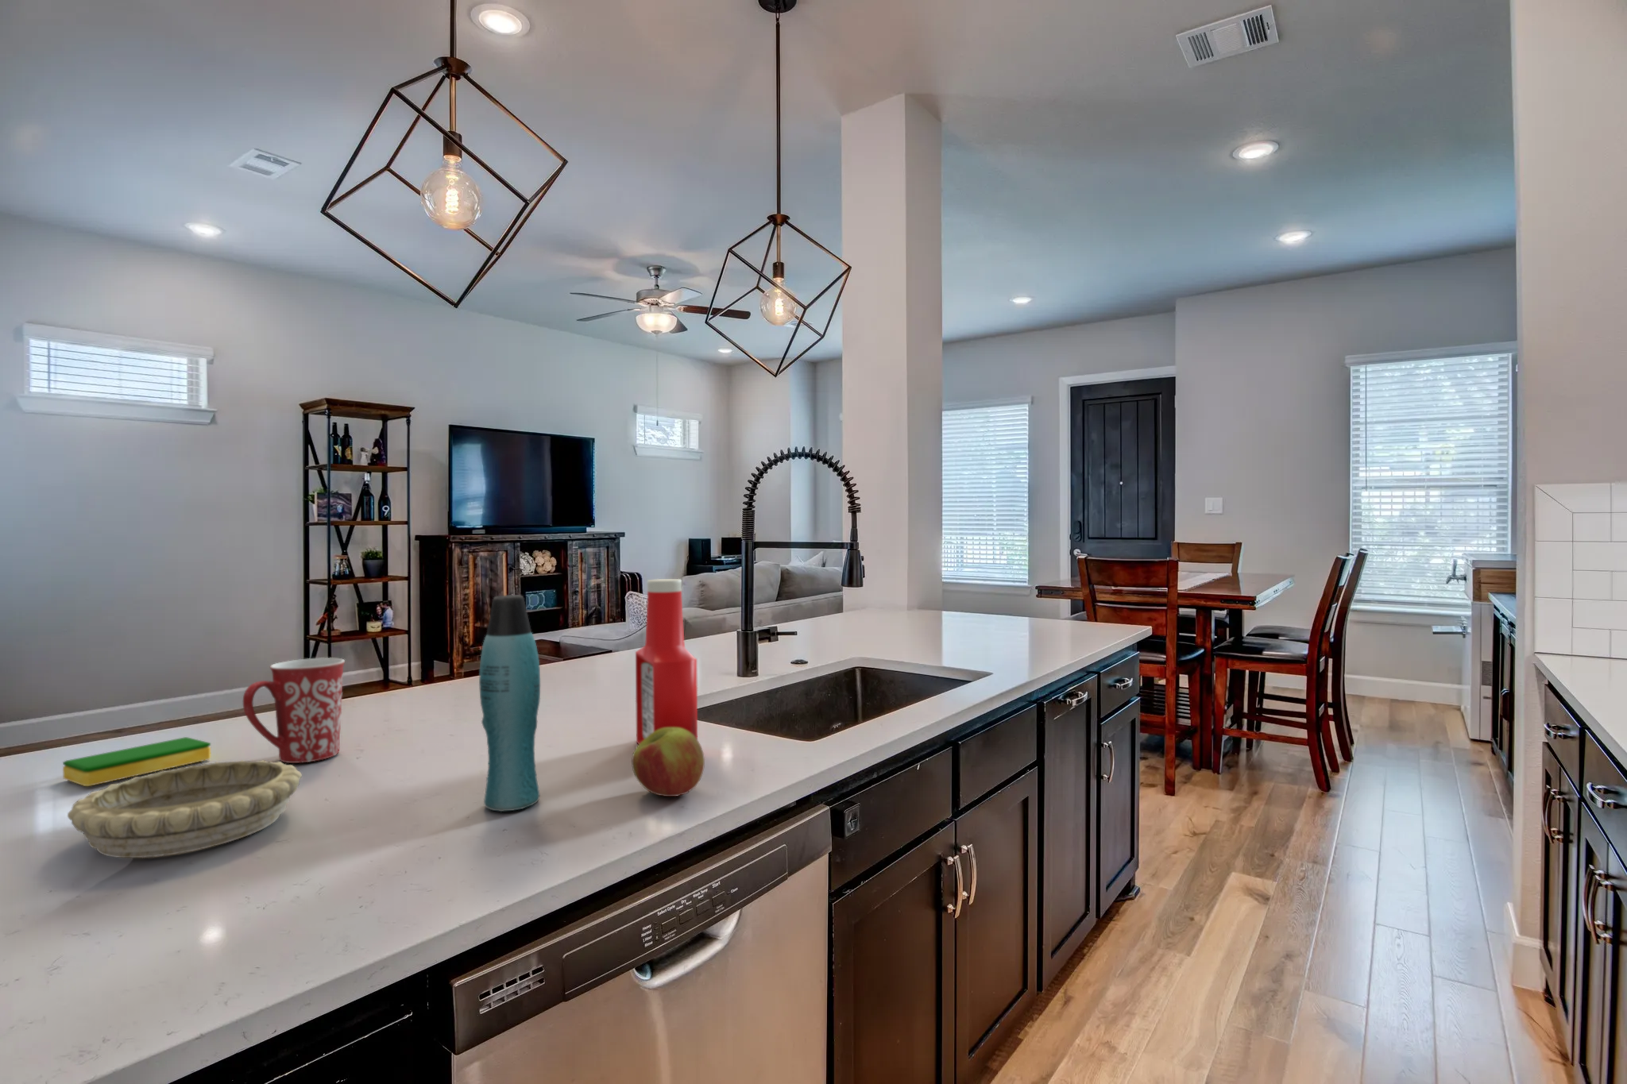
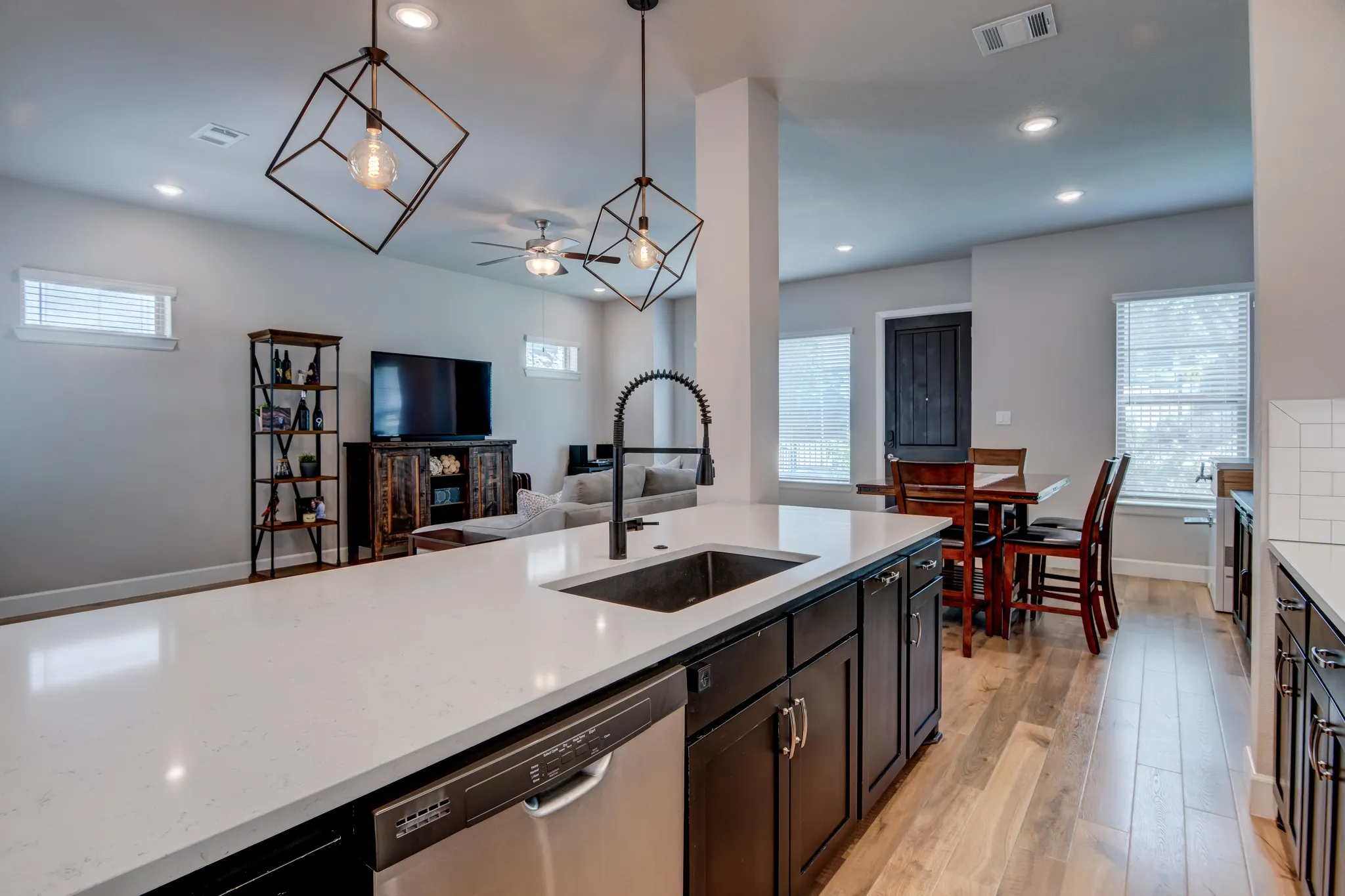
- bottle [478,594,541,813]
- soap bottle [635,578,698,745]
- decorative bowl [67,760,302,859]
- dish sponge [62,736,212,788]
- mug [242,657,346,763]
- apple [630,727,705,797]
